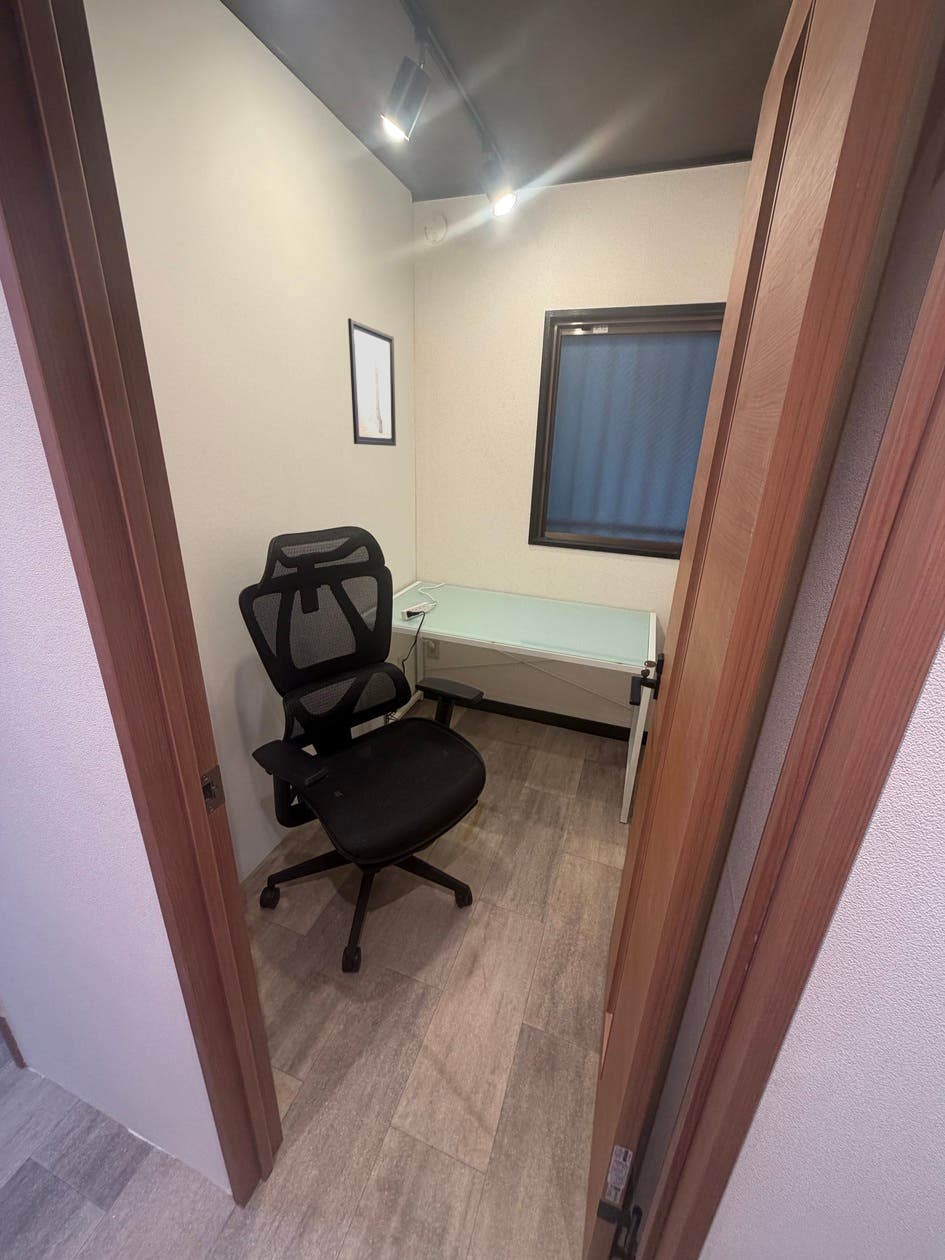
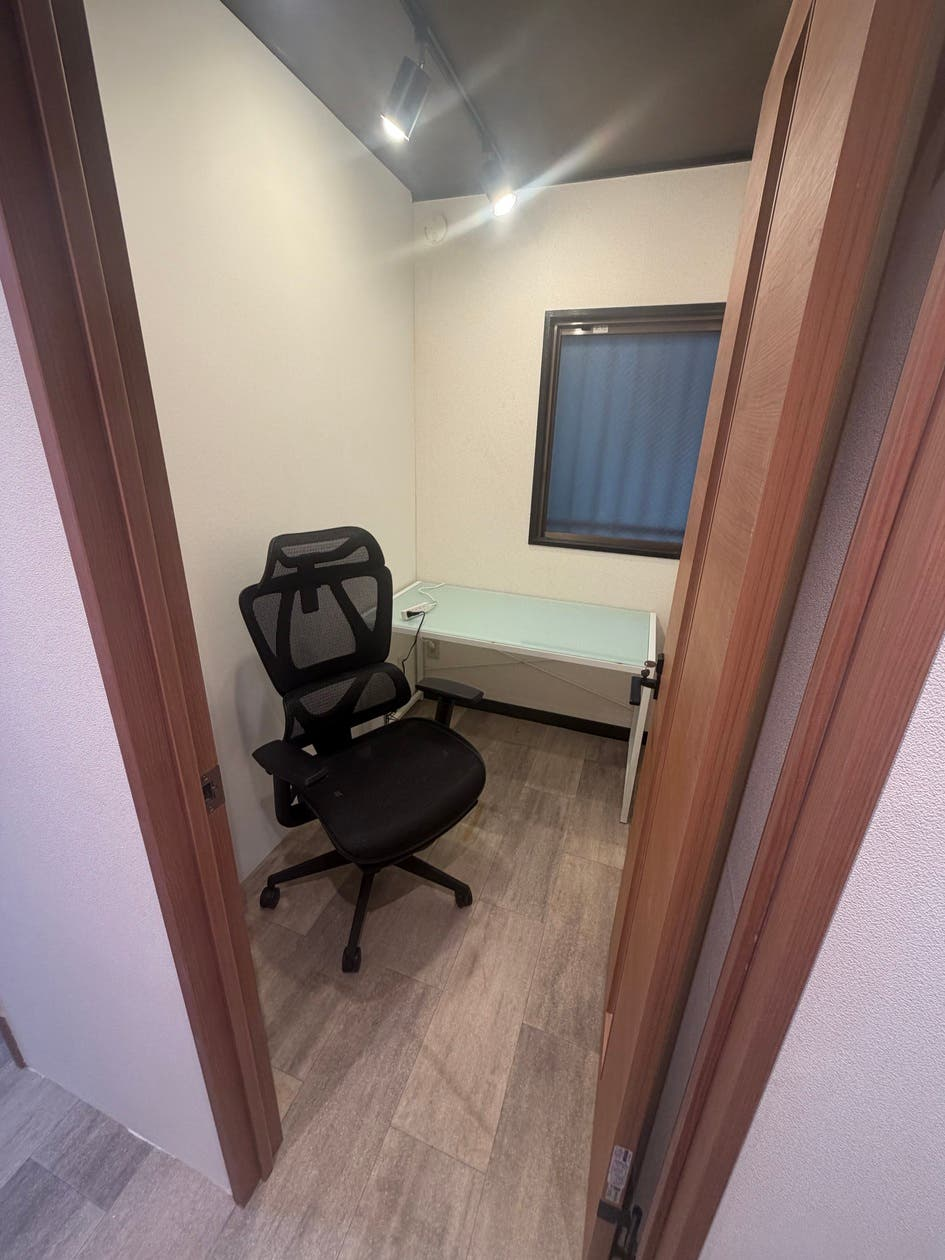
- wall art [347,317,397,447]
